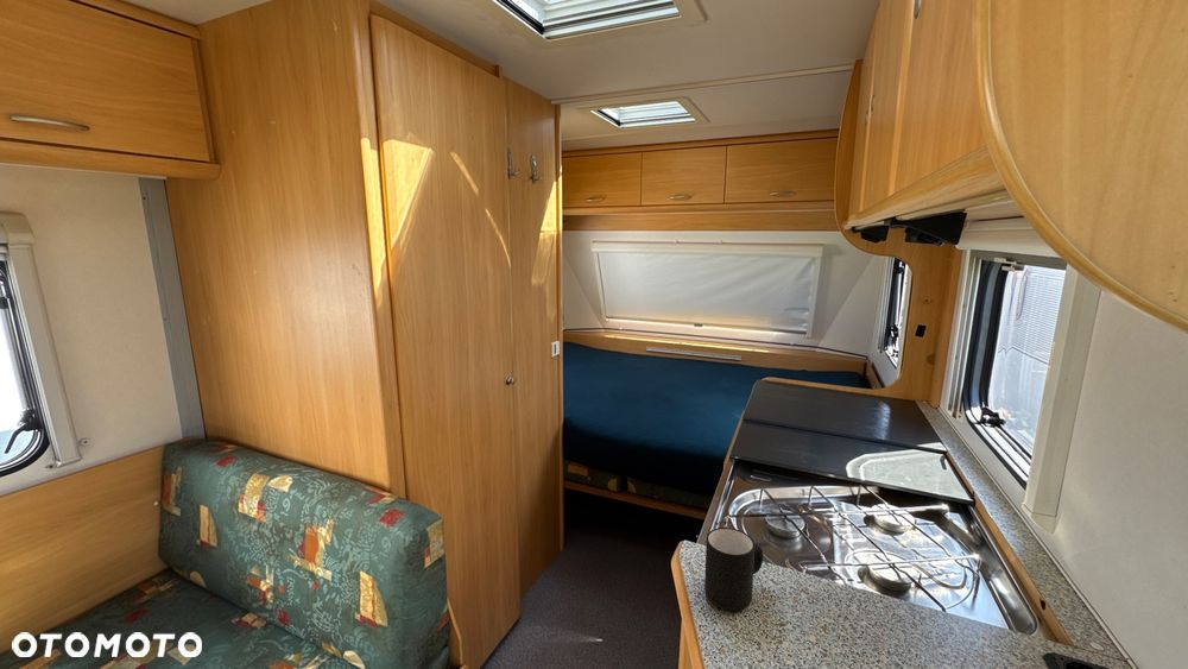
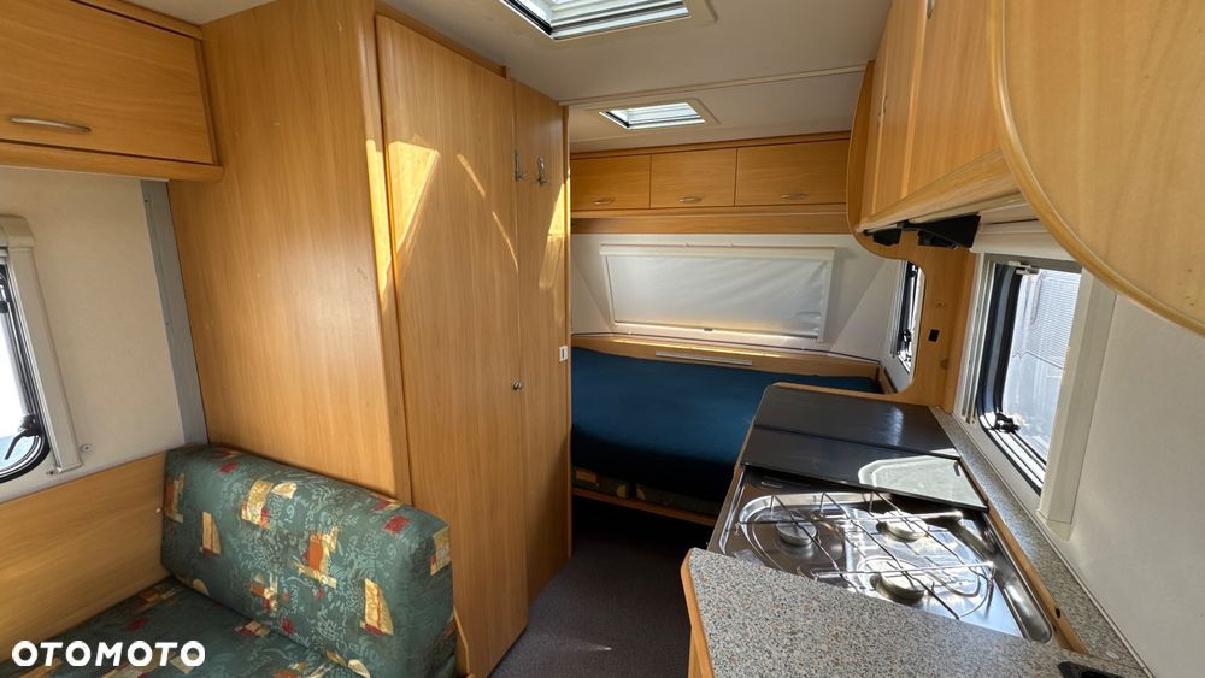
- mug [703,526,764,612]
